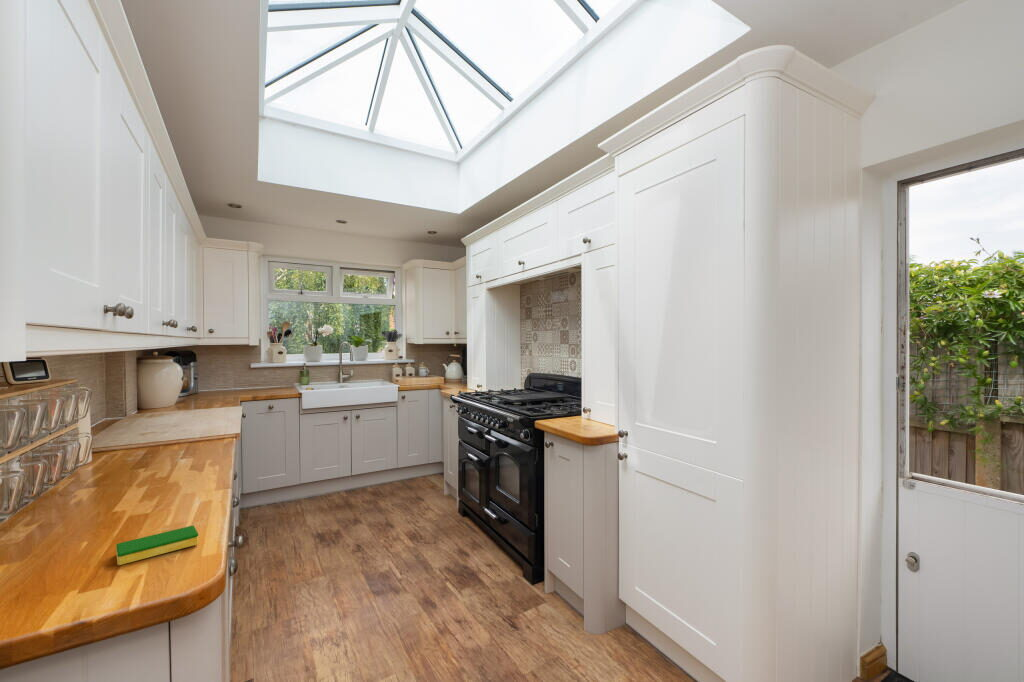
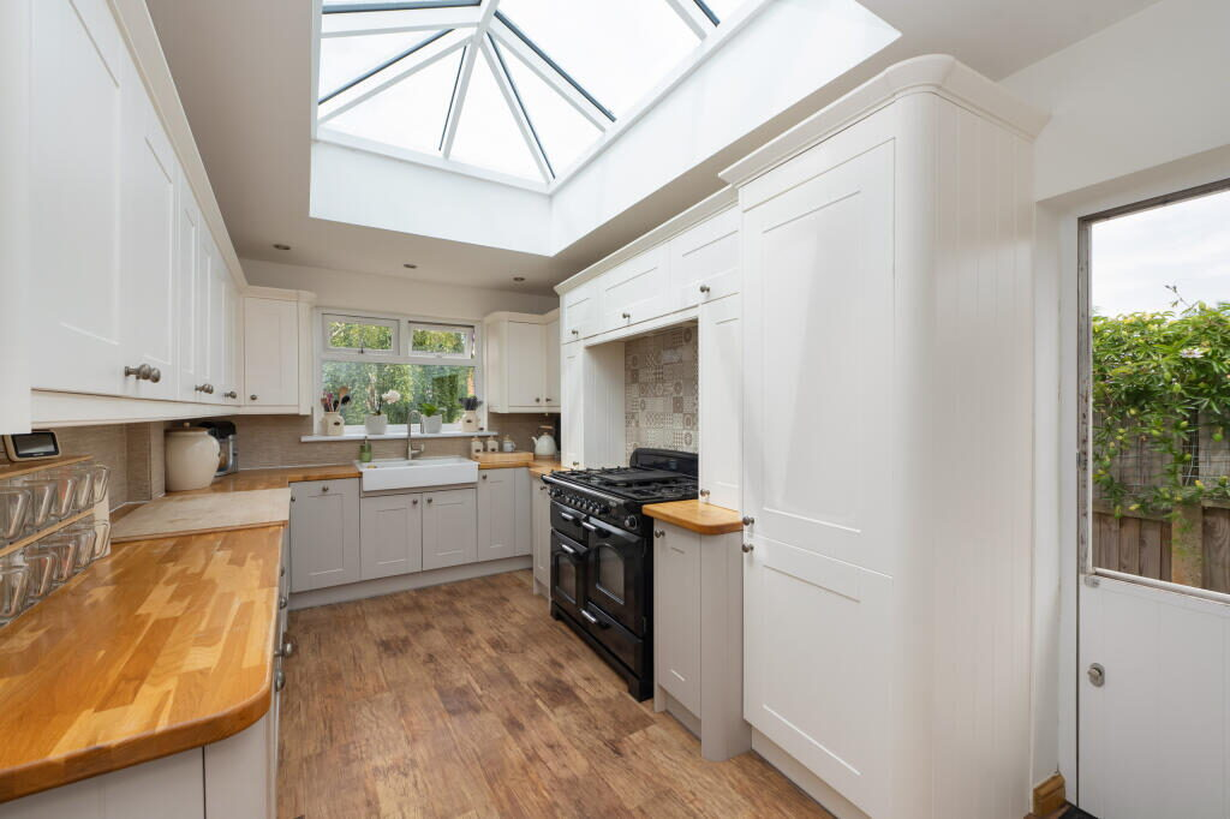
- dish sponge [115,525,199,566]
